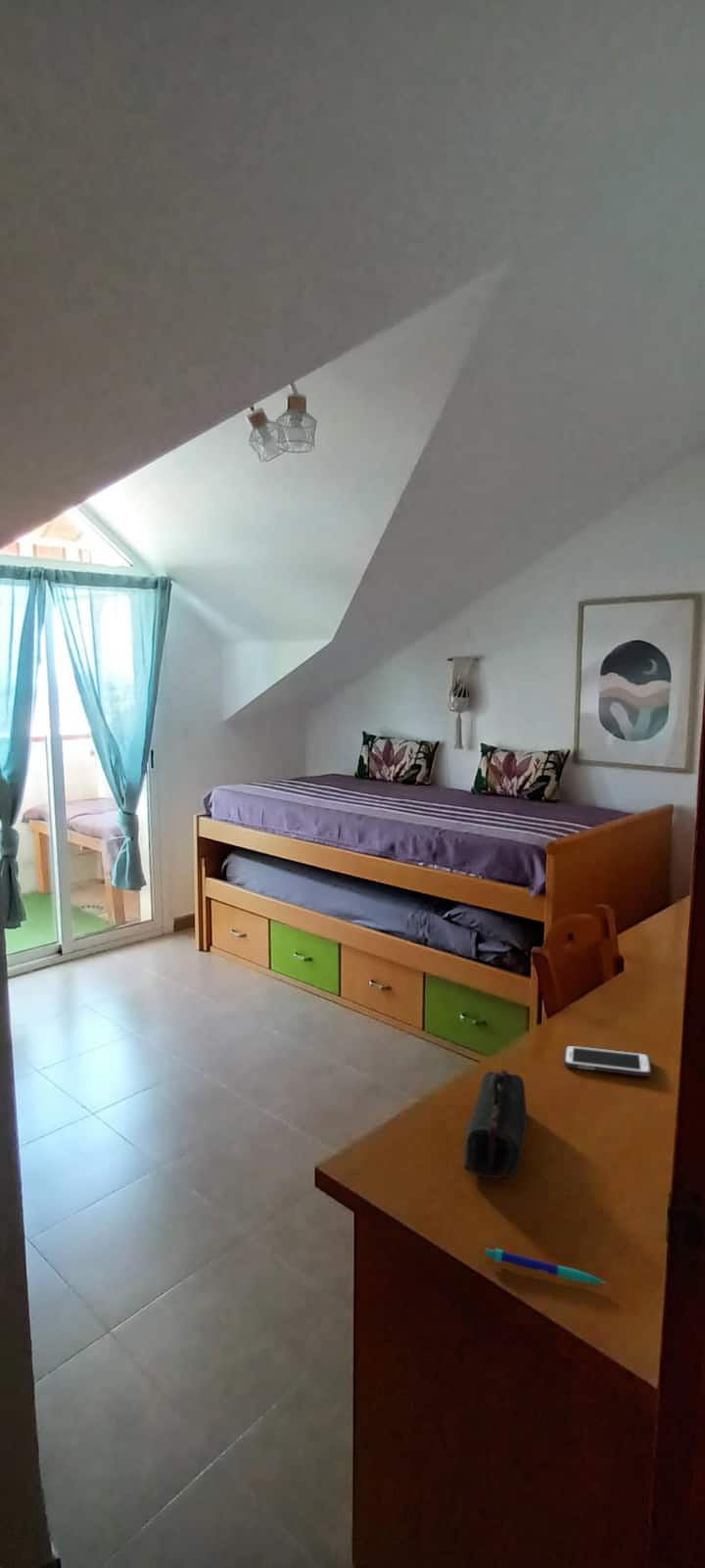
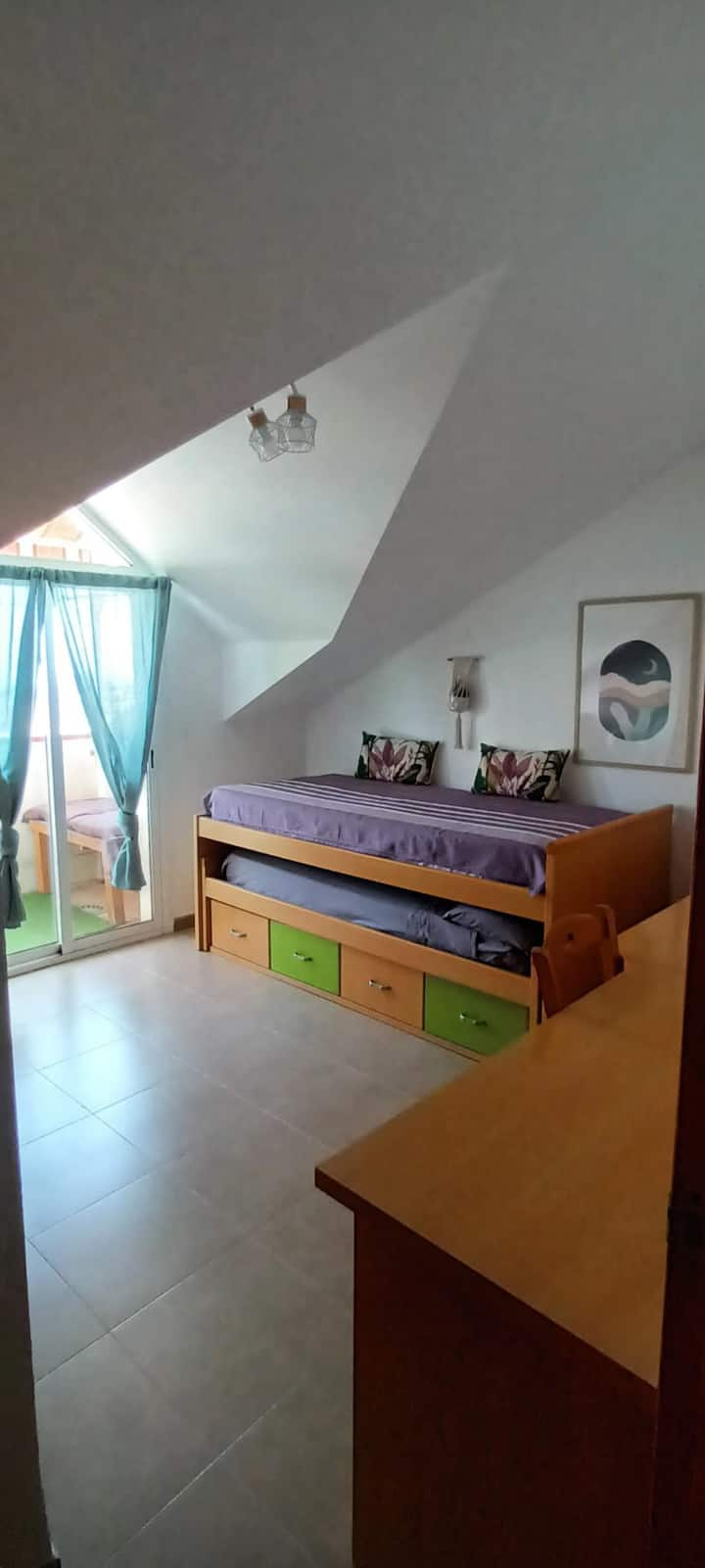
- pen [484,1248,606,1285]
- cell phone [563,1044,652,1077]
- pencil case [463,1069,528,1178]
